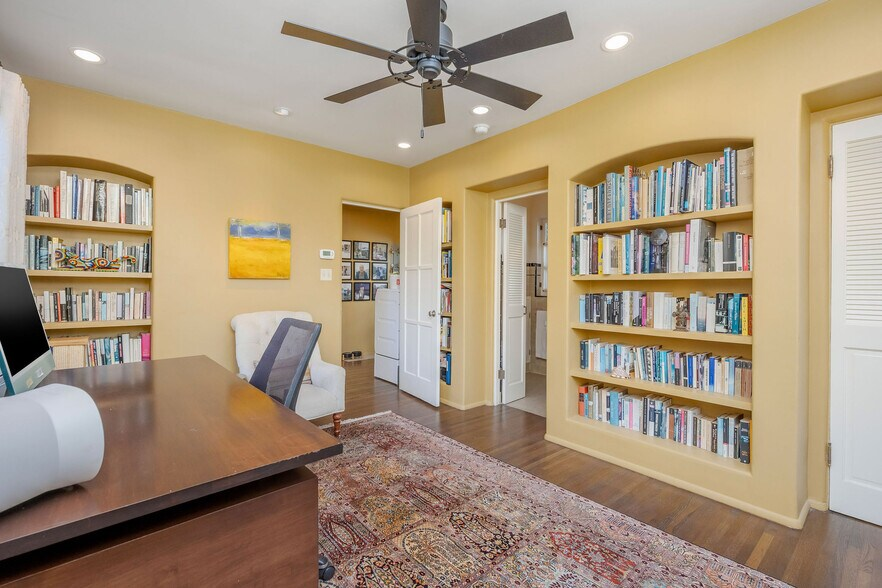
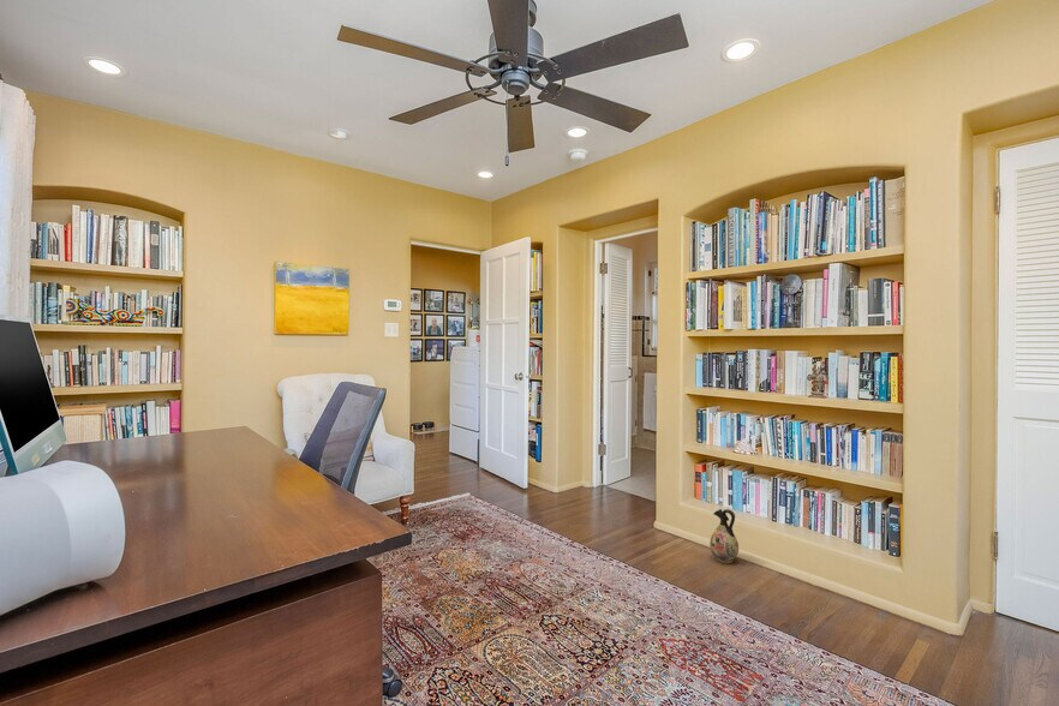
+ ceramic jug [708,508,740,564]
